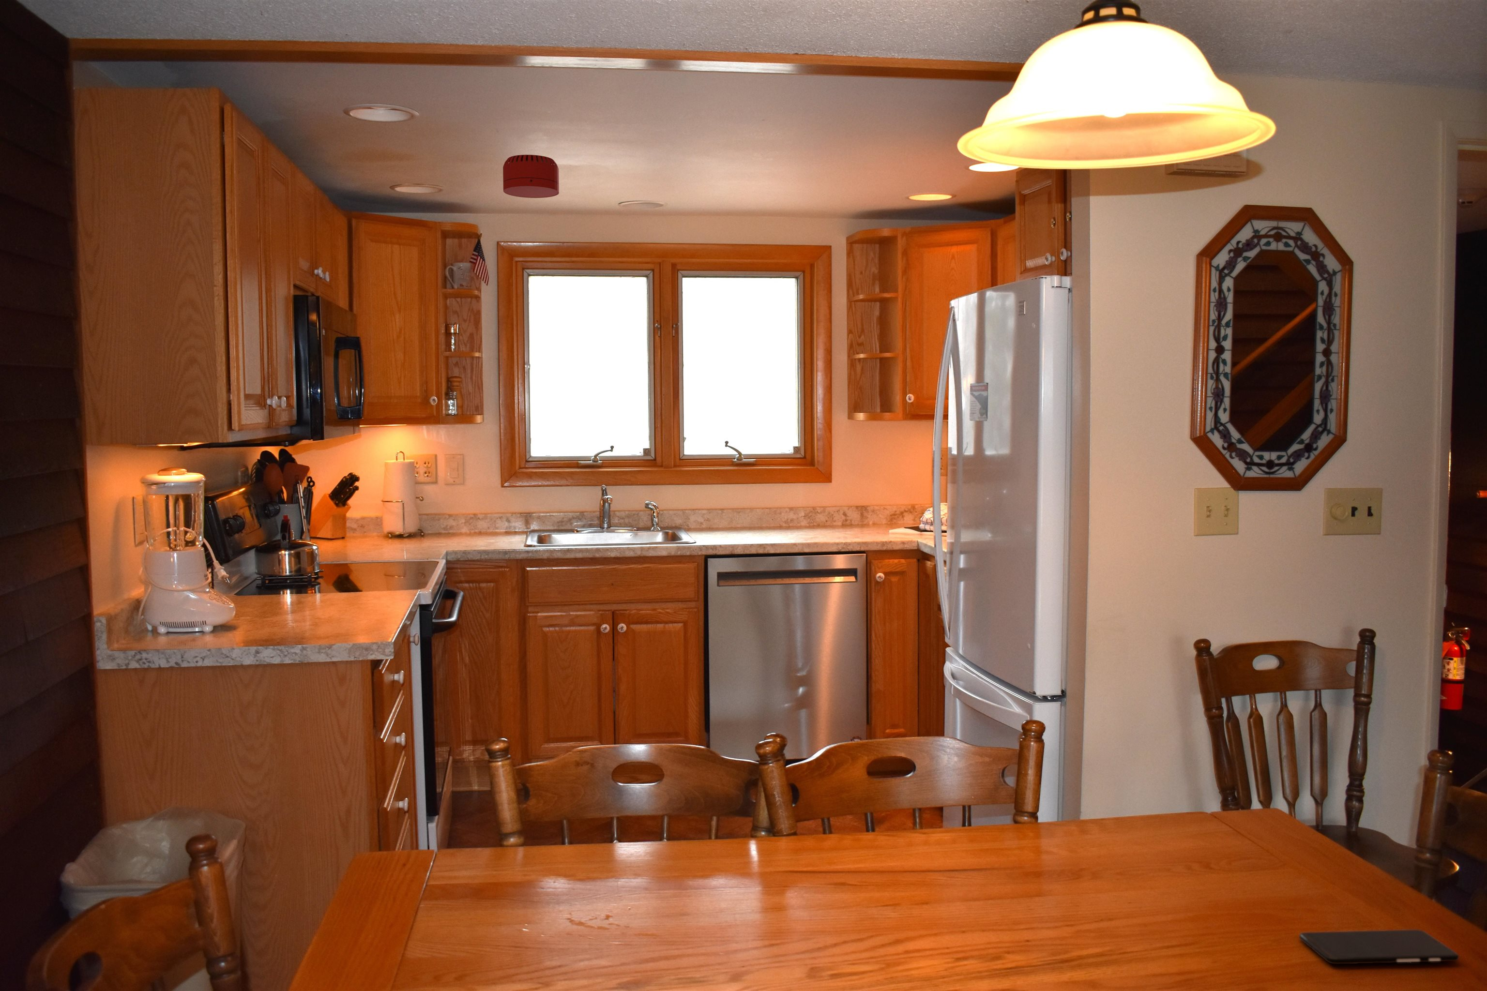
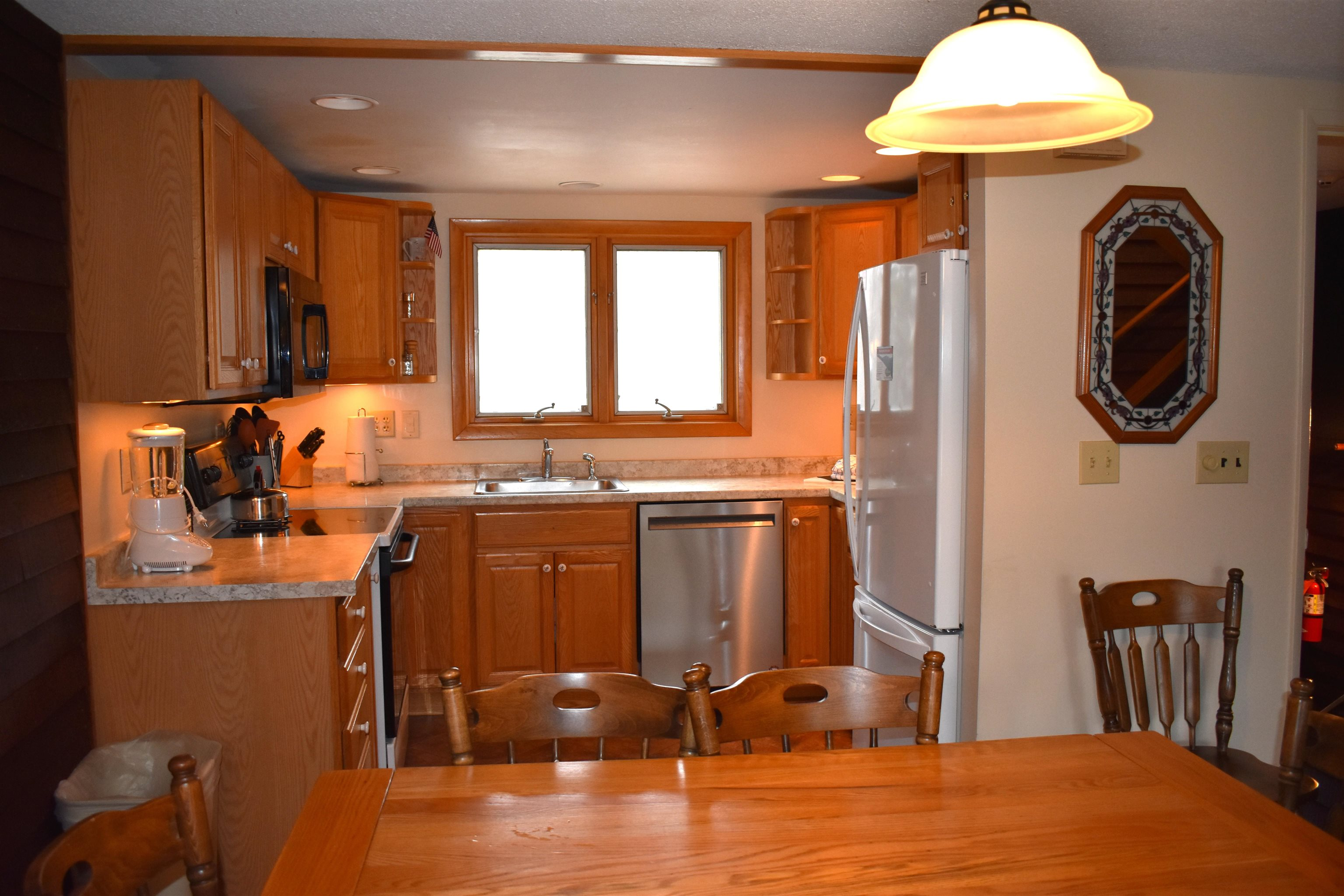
- smartphone [1299,929,1459,964]
- smoke detector [502,155,560,198]
